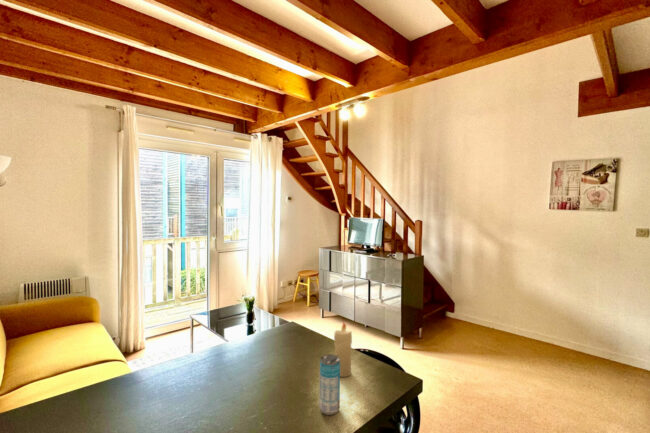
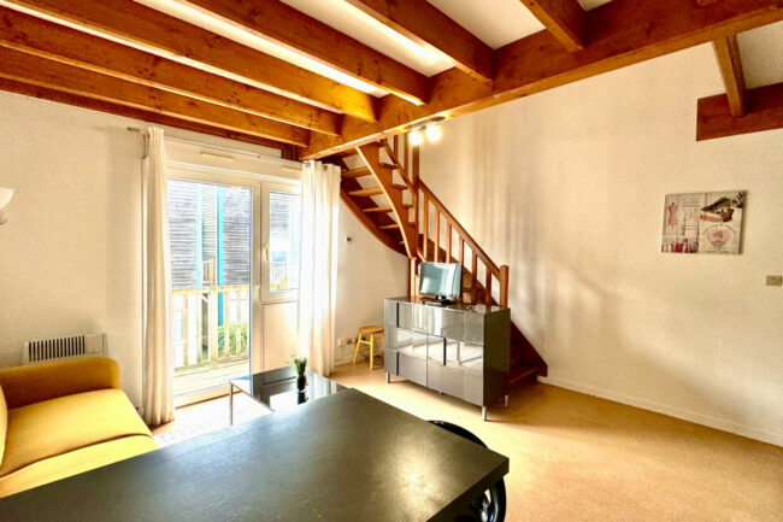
- beverage can [319,353,341,416]
- candle [333,320,353,378]
